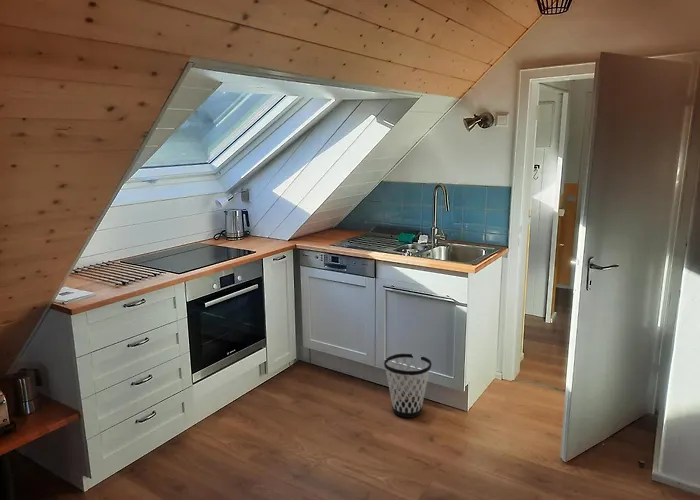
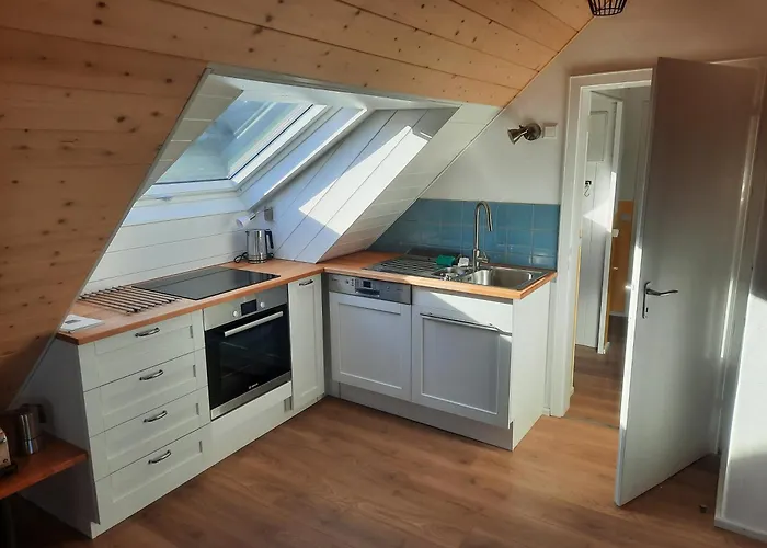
- wastebasket [383,353,433,419]
